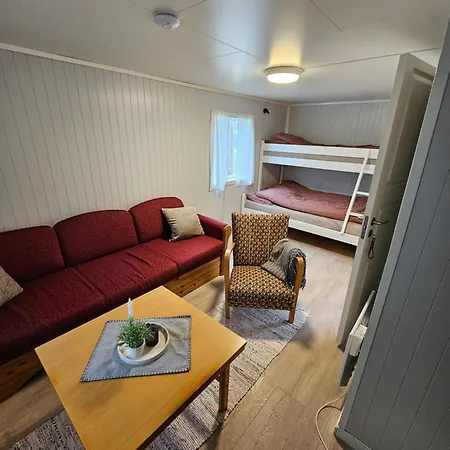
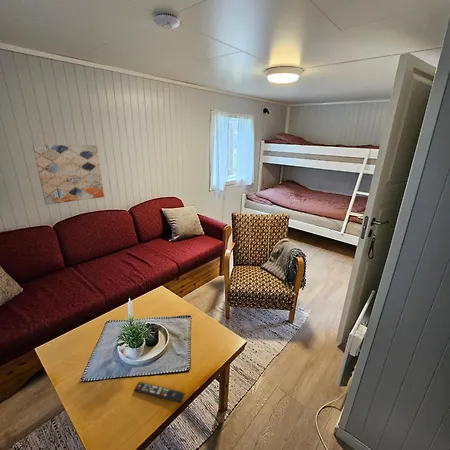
+ remote control [133,381,186,405]
+ wall art [32,144,105,206]
